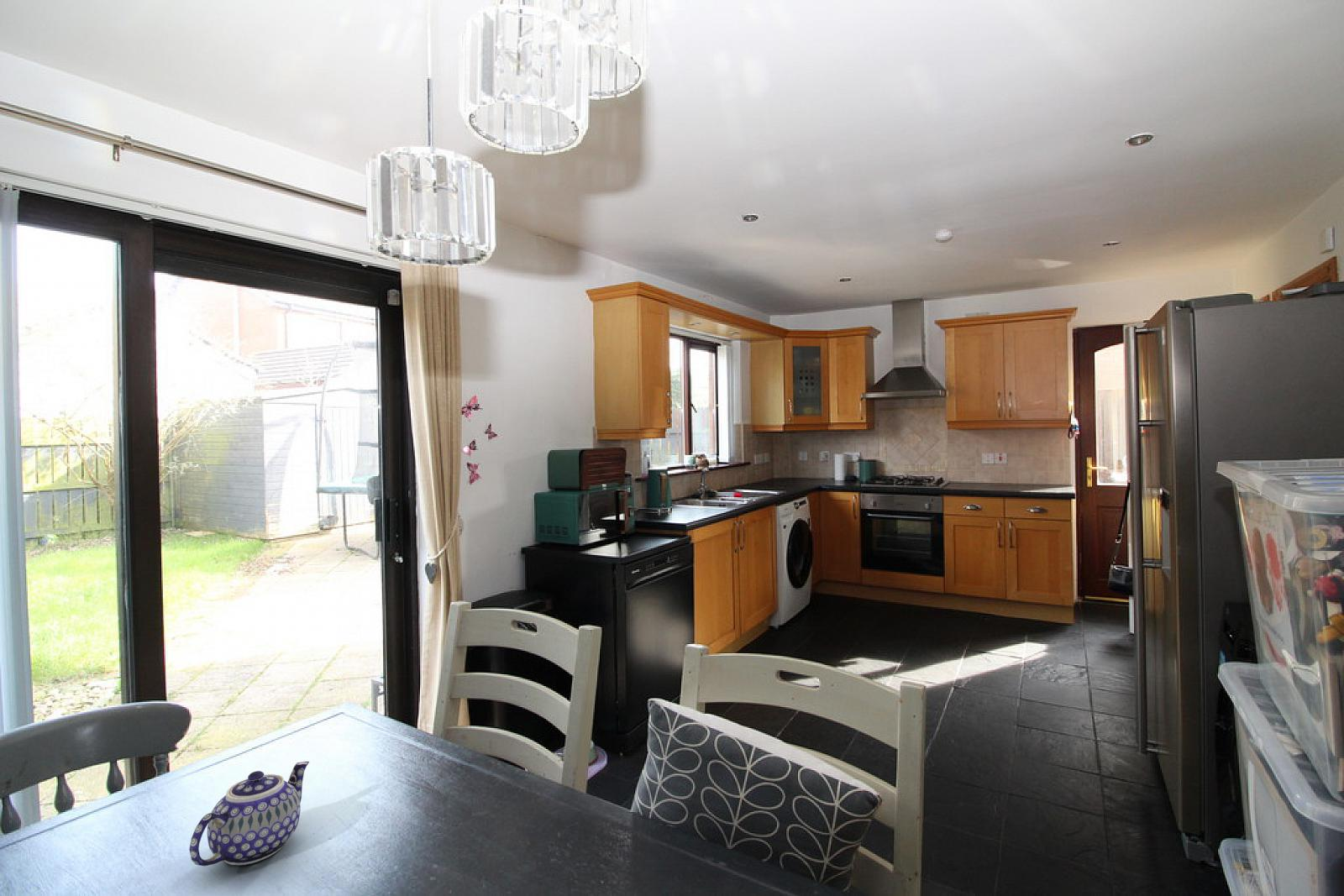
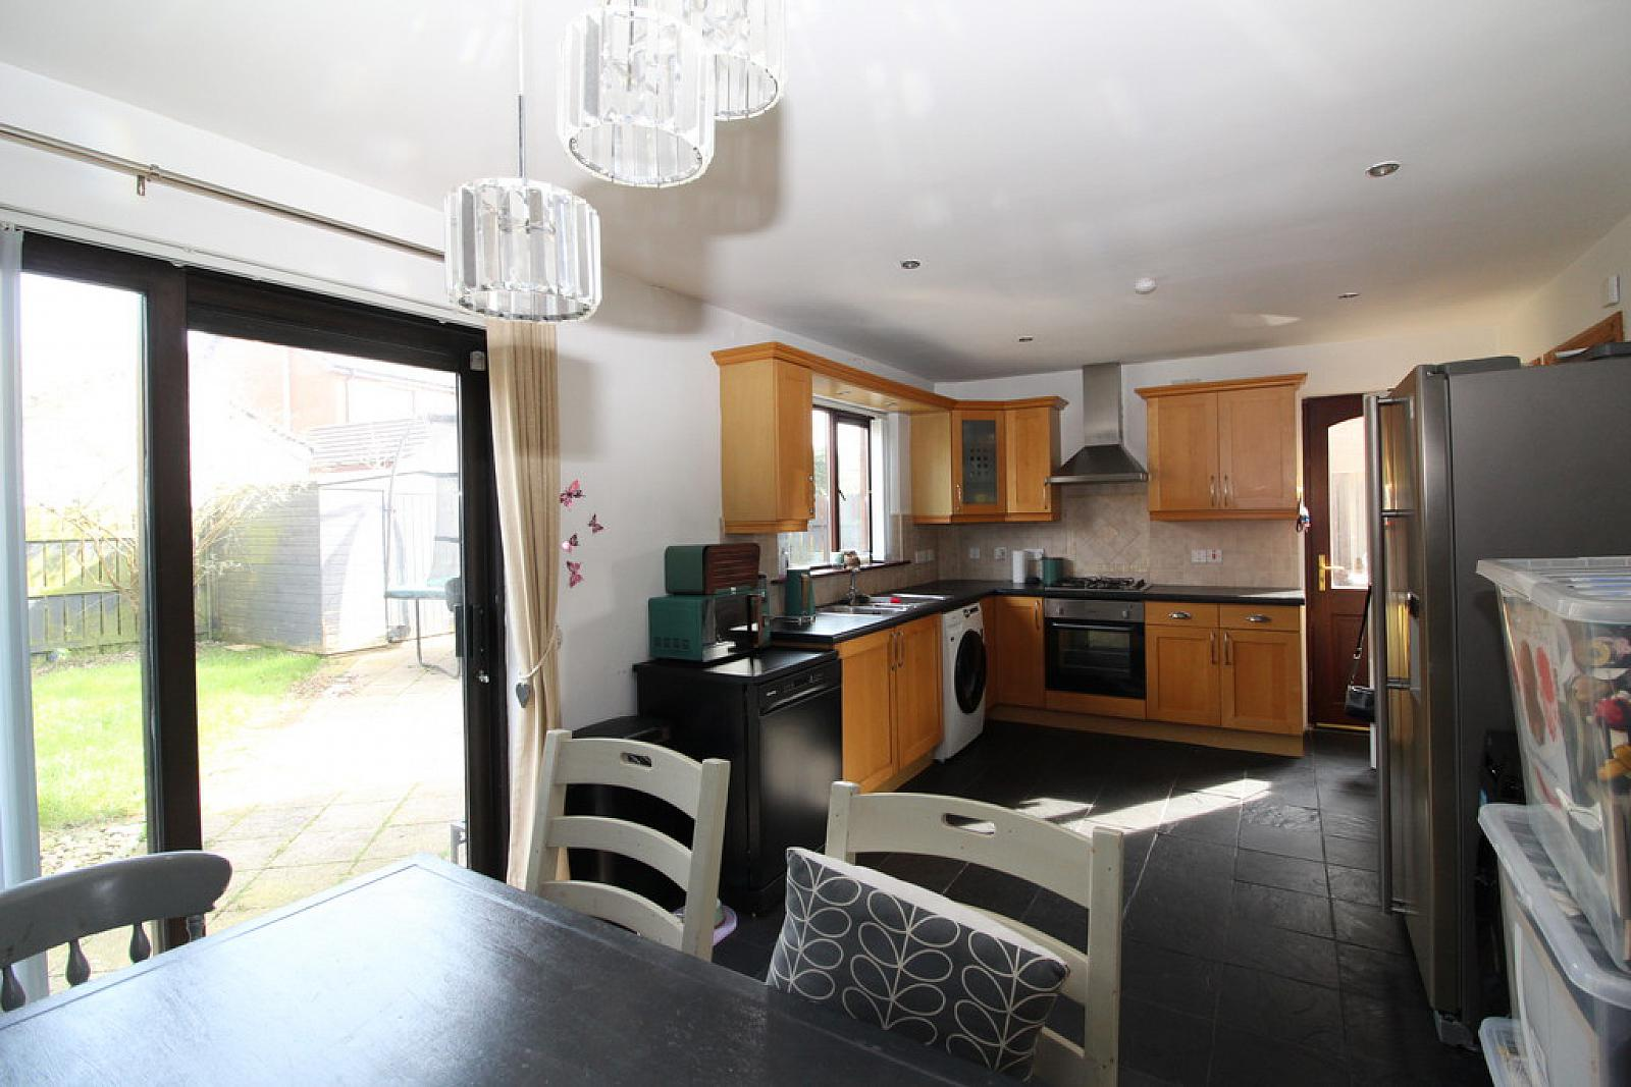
- teapot [188,761,310,867]
